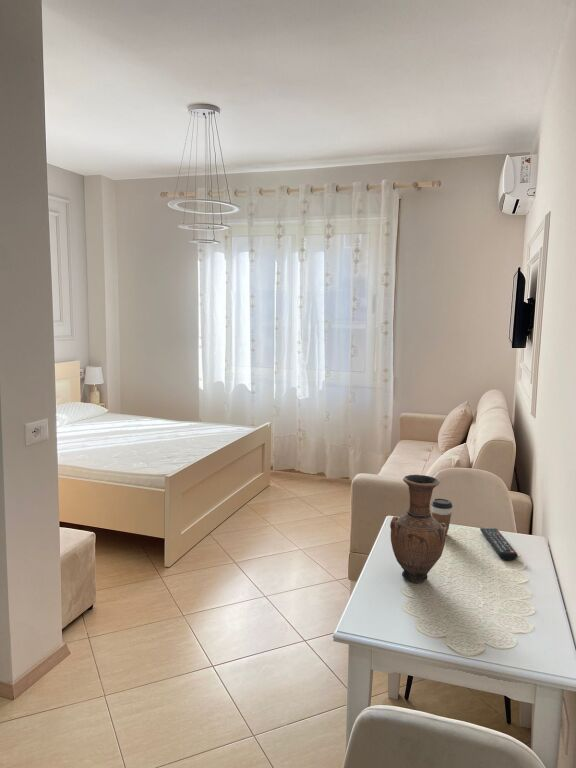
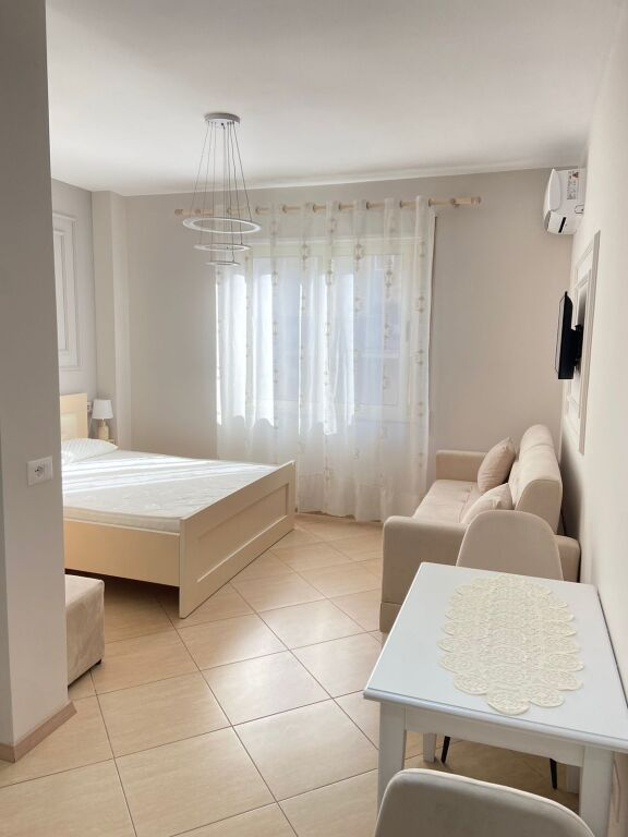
- coffee cup [430,498,454,534]
- vase [389,474,448,584]
- remote control [479,527,519,561]
